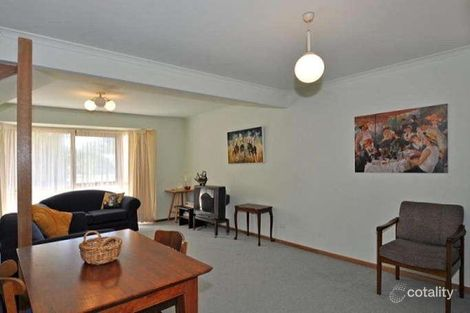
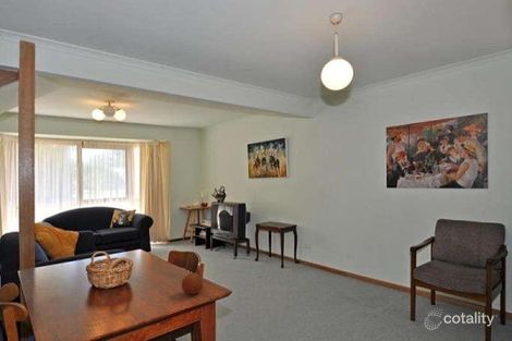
+ fruit [181,271,204,295]
